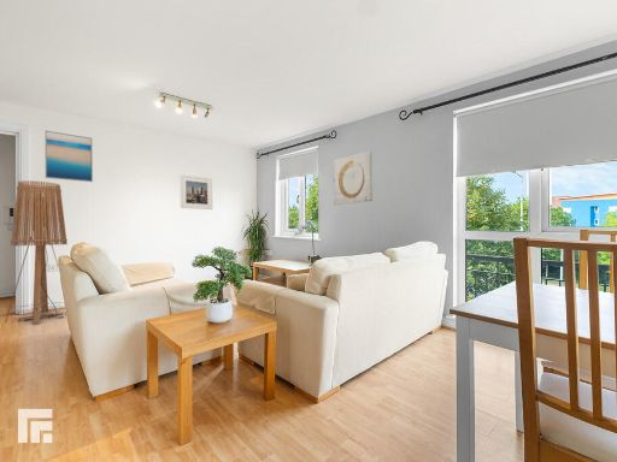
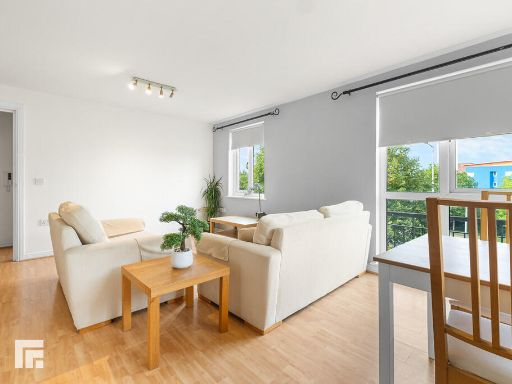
- wall art [333,150,374,206]
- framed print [180,173,213,211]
- wall art [43,129,94,183]
- floor lamp [5,179,69,325]
